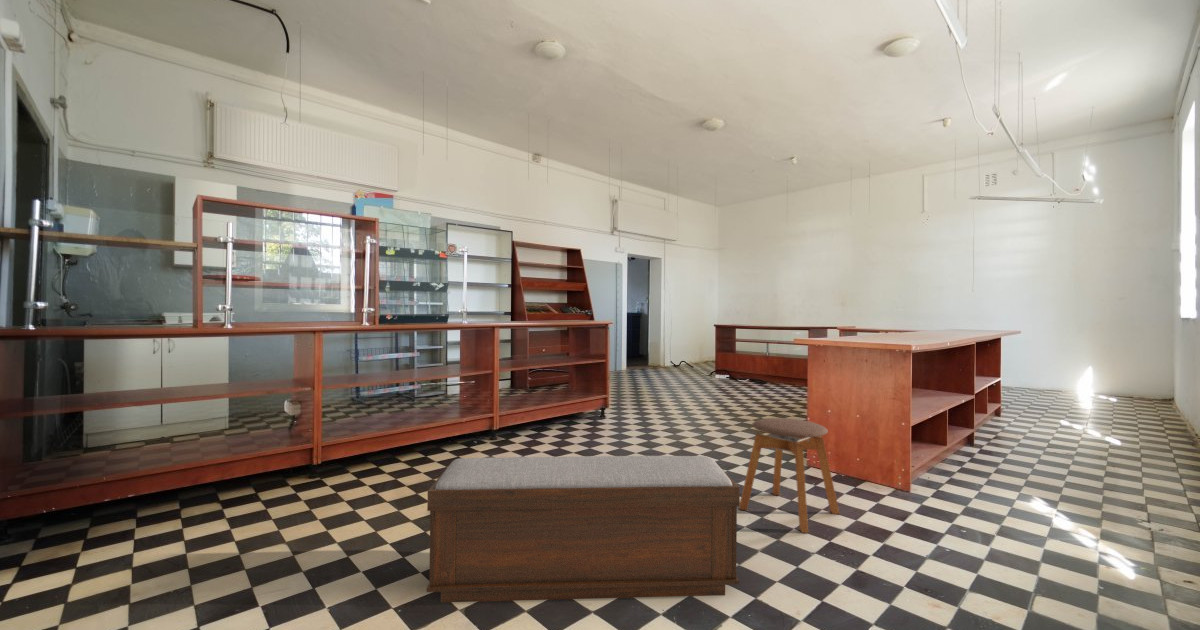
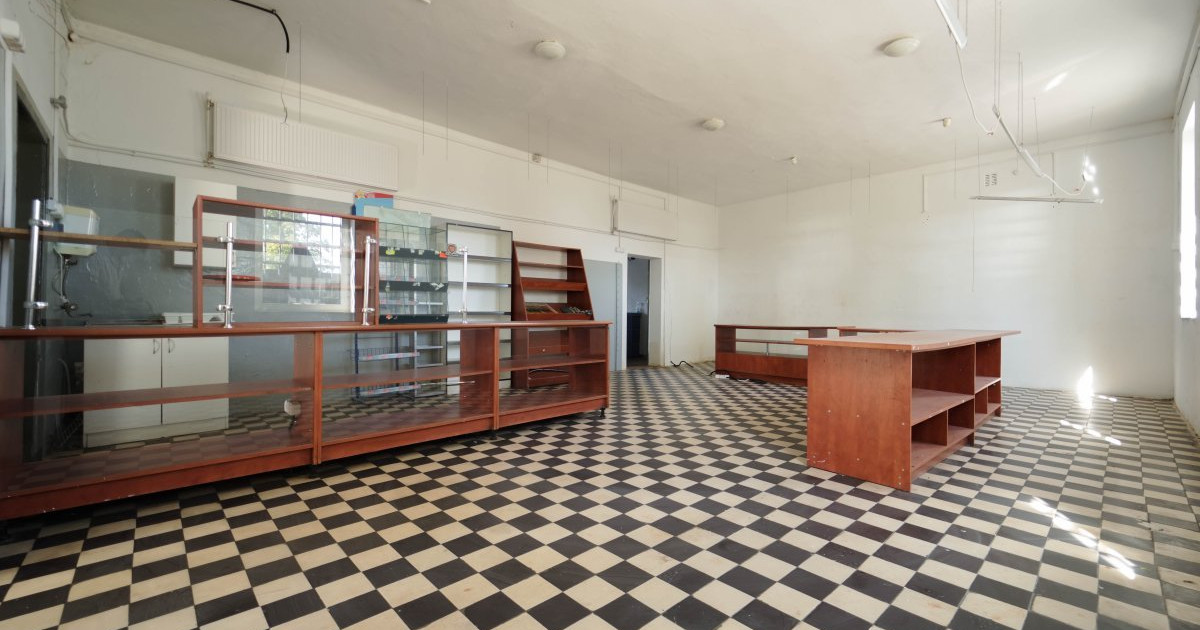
- stool [738,417,841,534]
- bench [426,455,741,604]
